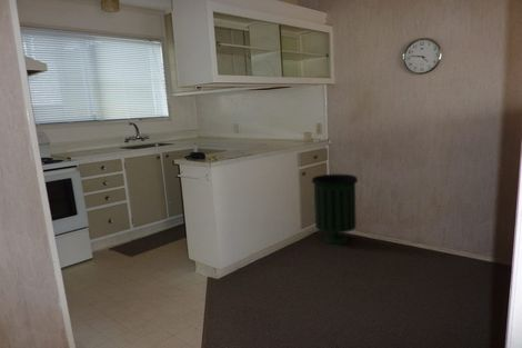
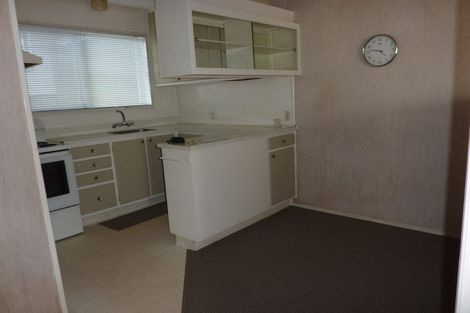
- trash can [310,173,359,246]
